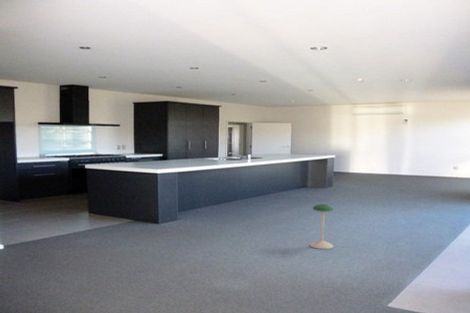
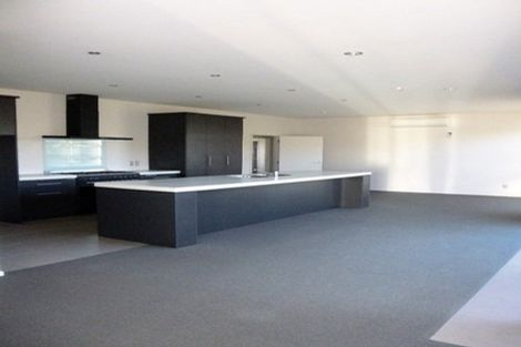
- stool [309,203,335,250]
